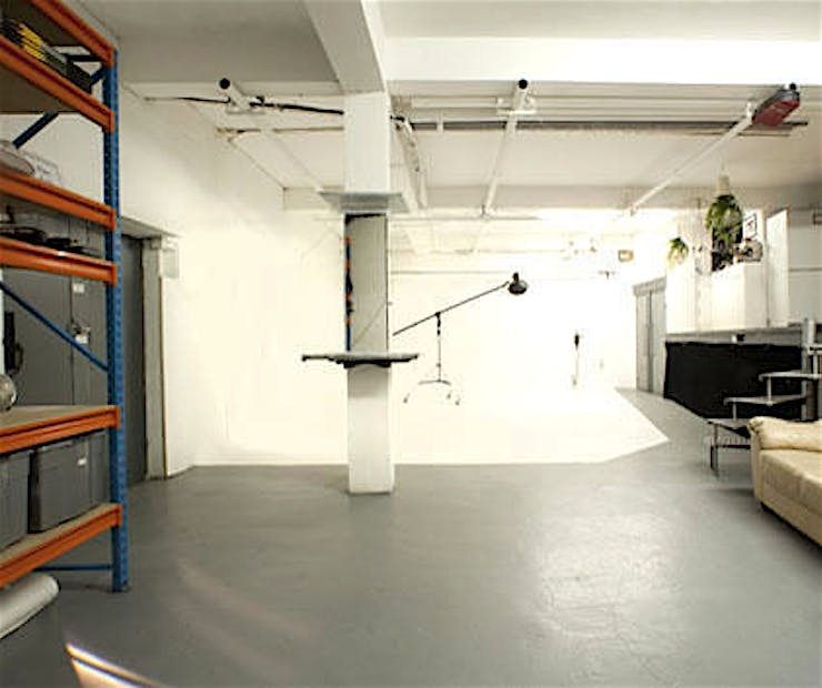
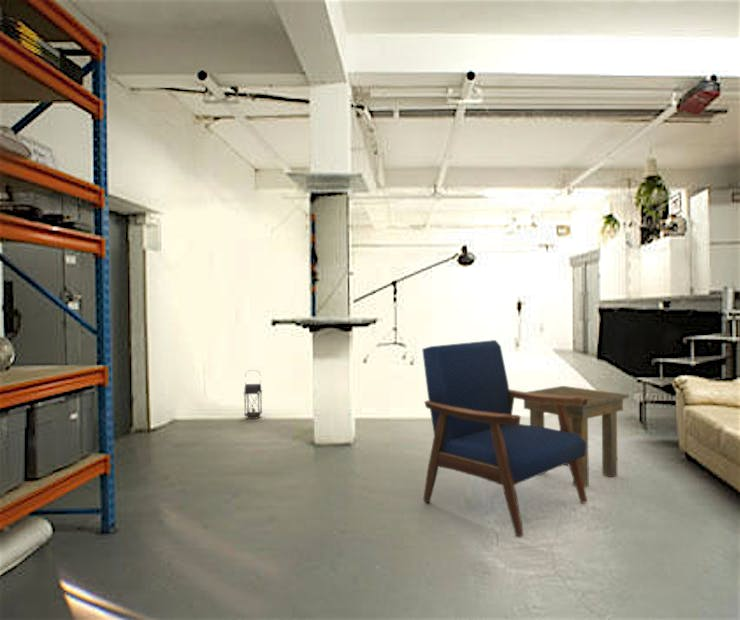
+ lantern [243,369,264,420]
+ armchair [421,339,588,537]
+ side table [523,385,630,488]
